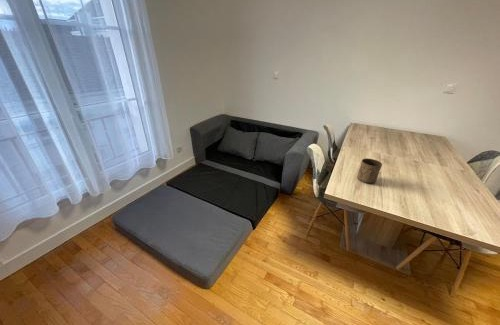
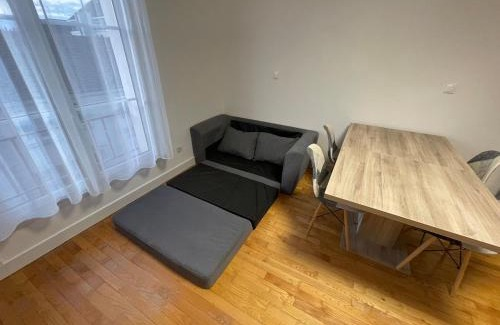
- cup [356,157,383,184]
